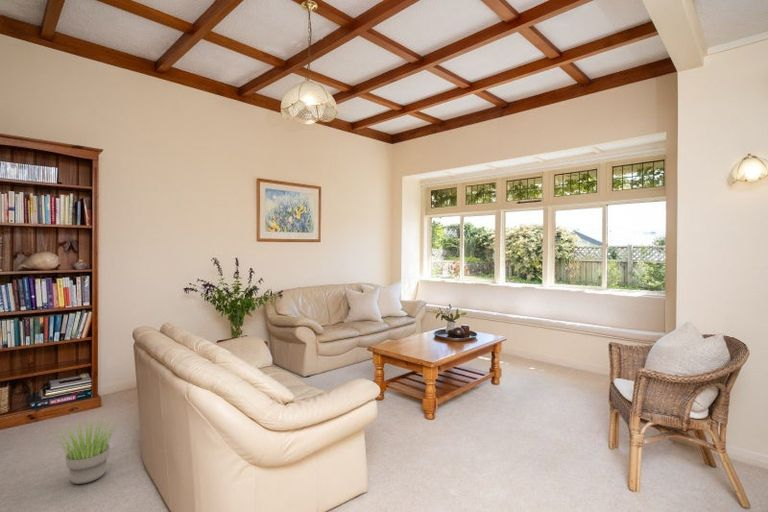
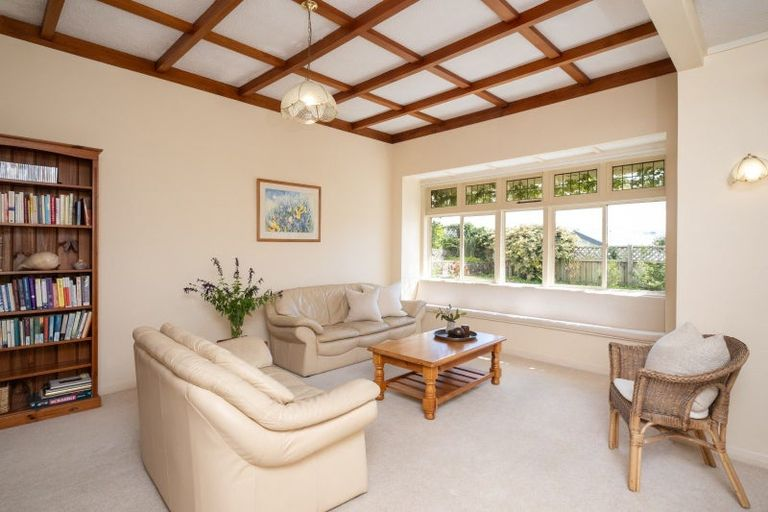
- potted plant [51,415,121,485]
